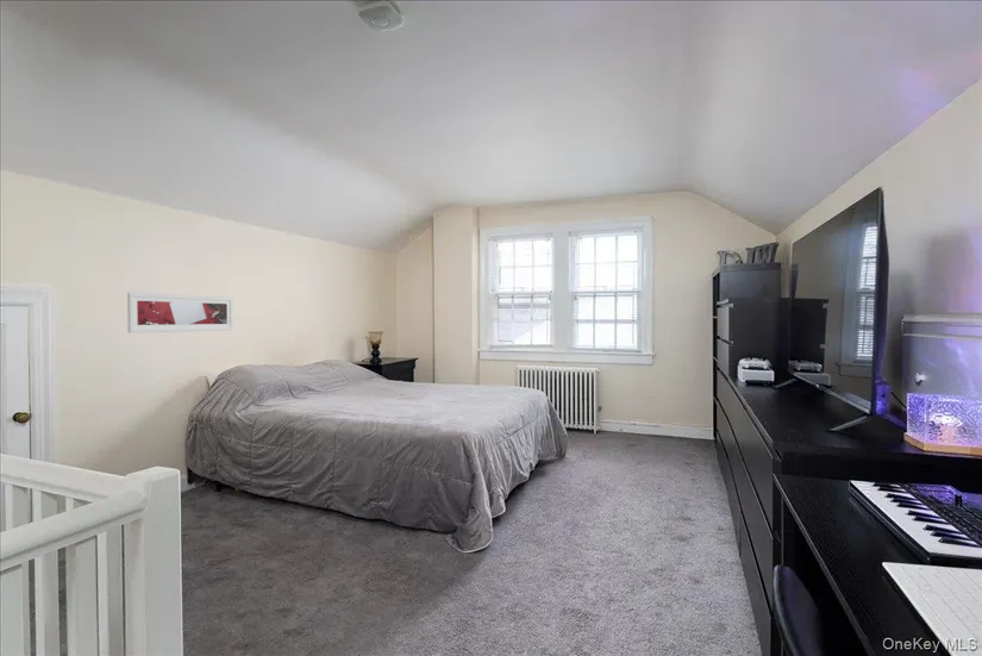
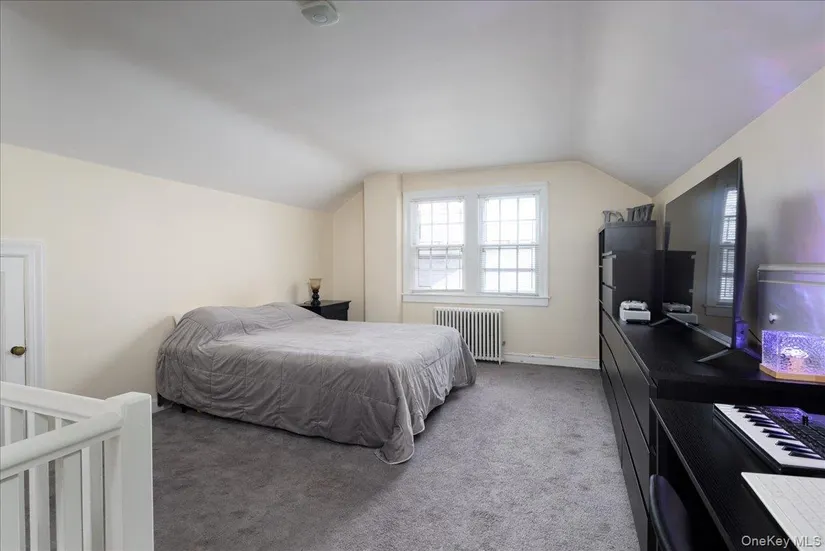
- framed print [126,292,234,335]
